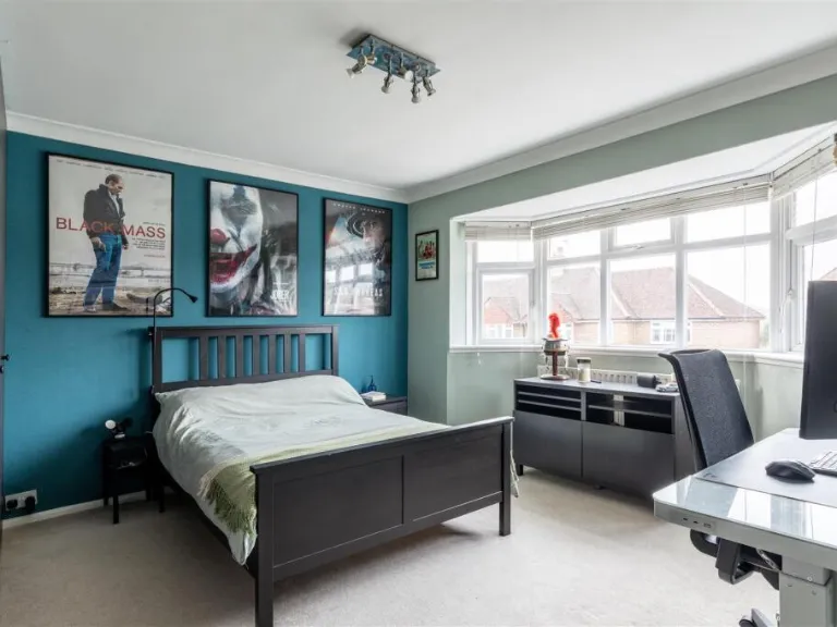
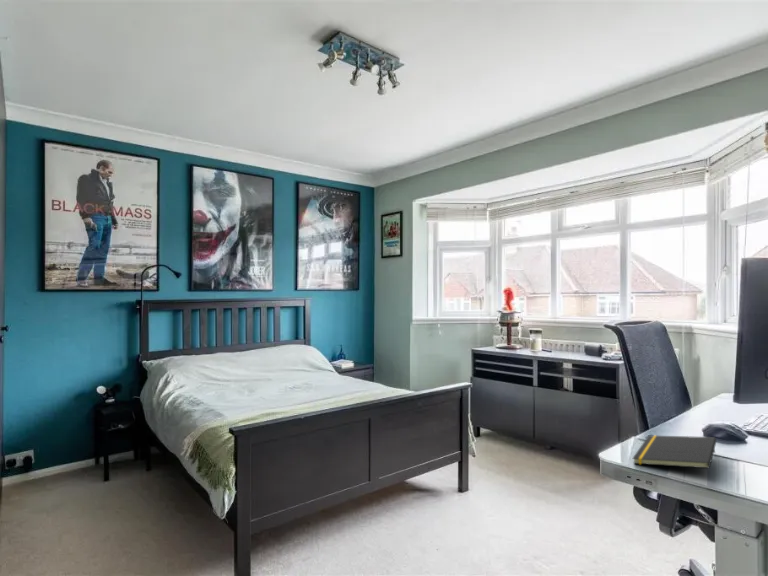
+ notepad [632,434,717,469]
